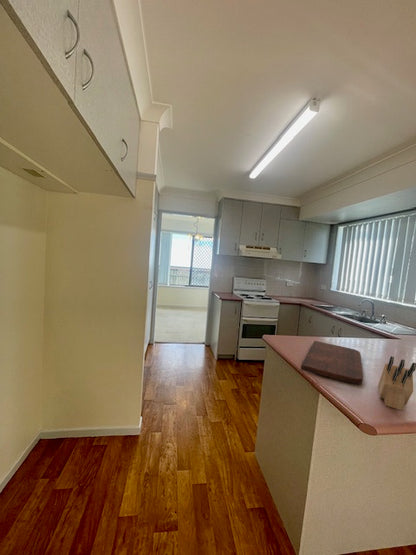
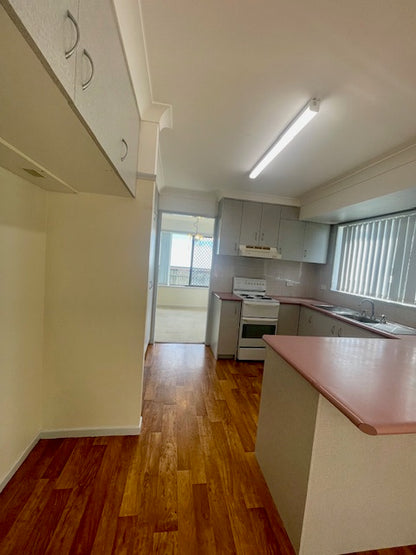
- cutting board [300,340,364,385]
- knife block [377,355,416,412]
